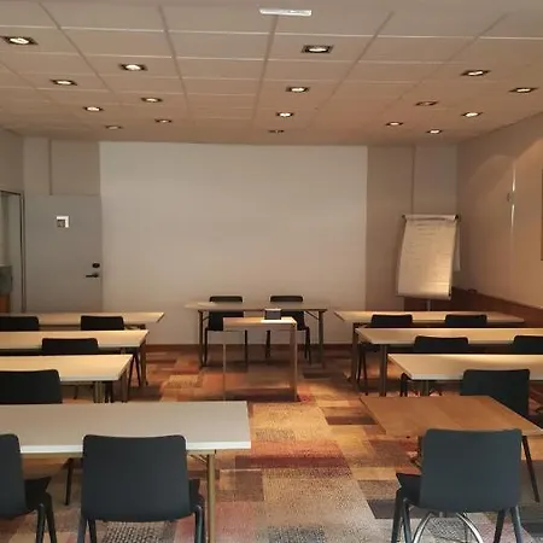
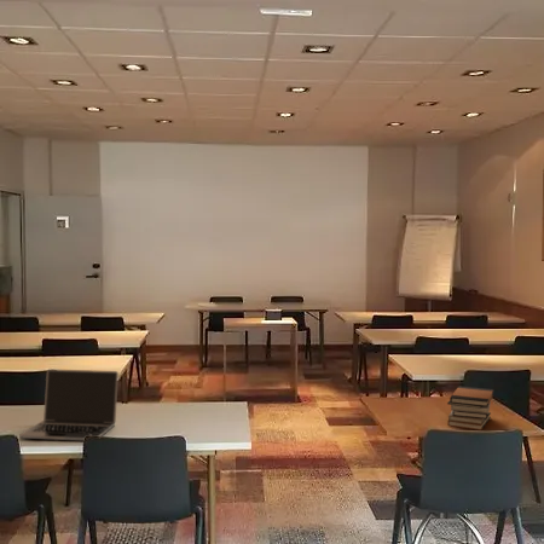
+ book stack [446,386,494,432]
+ laptop [18,368,120,441]
